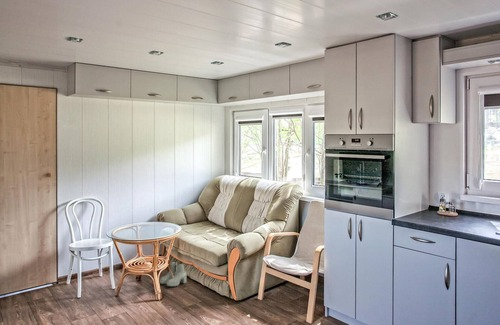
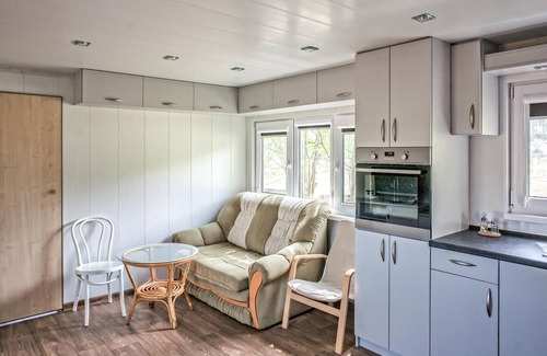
- boots [159,260,187,287]
